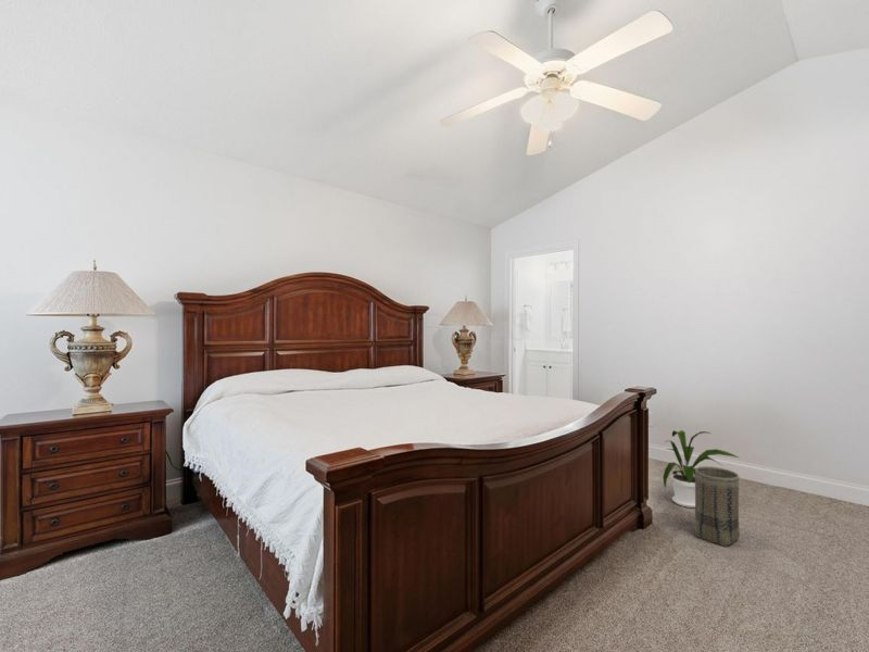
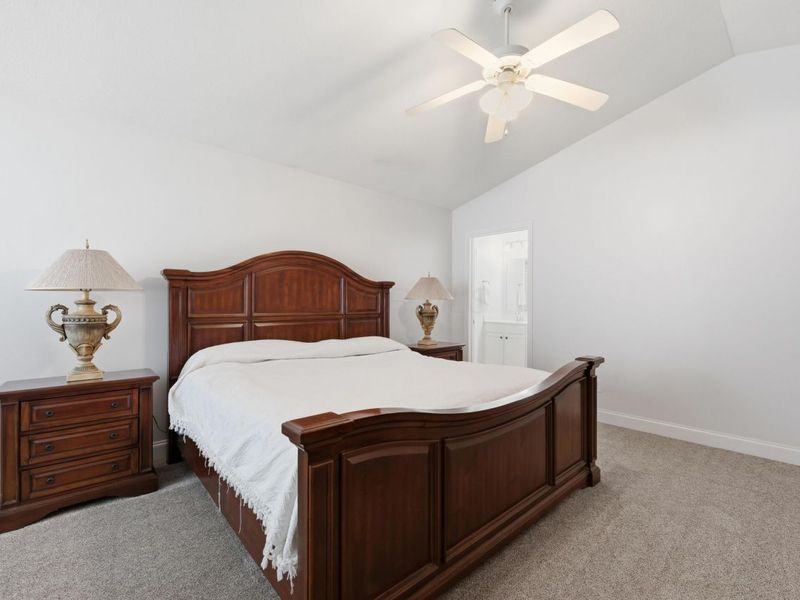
- basket [693,465,741,548]
- house plant [662,429,740,509]
